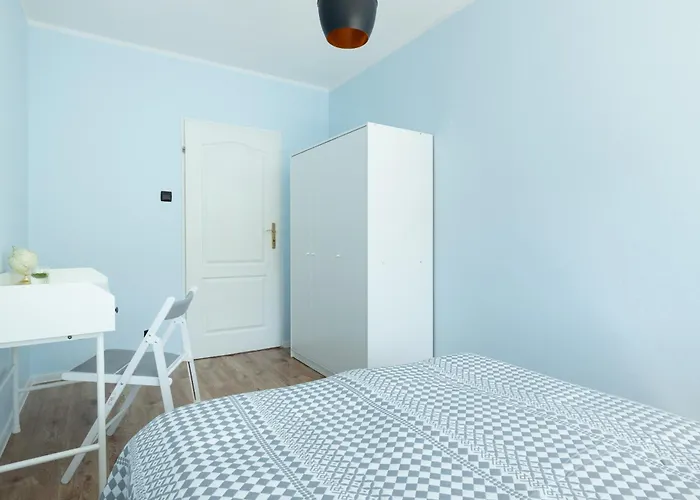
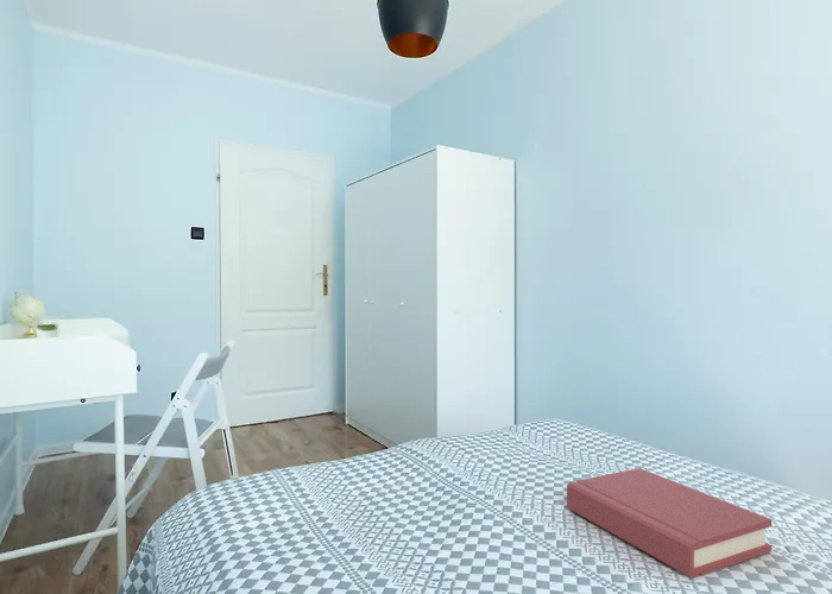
+ hardback book [566,467,773,580]
